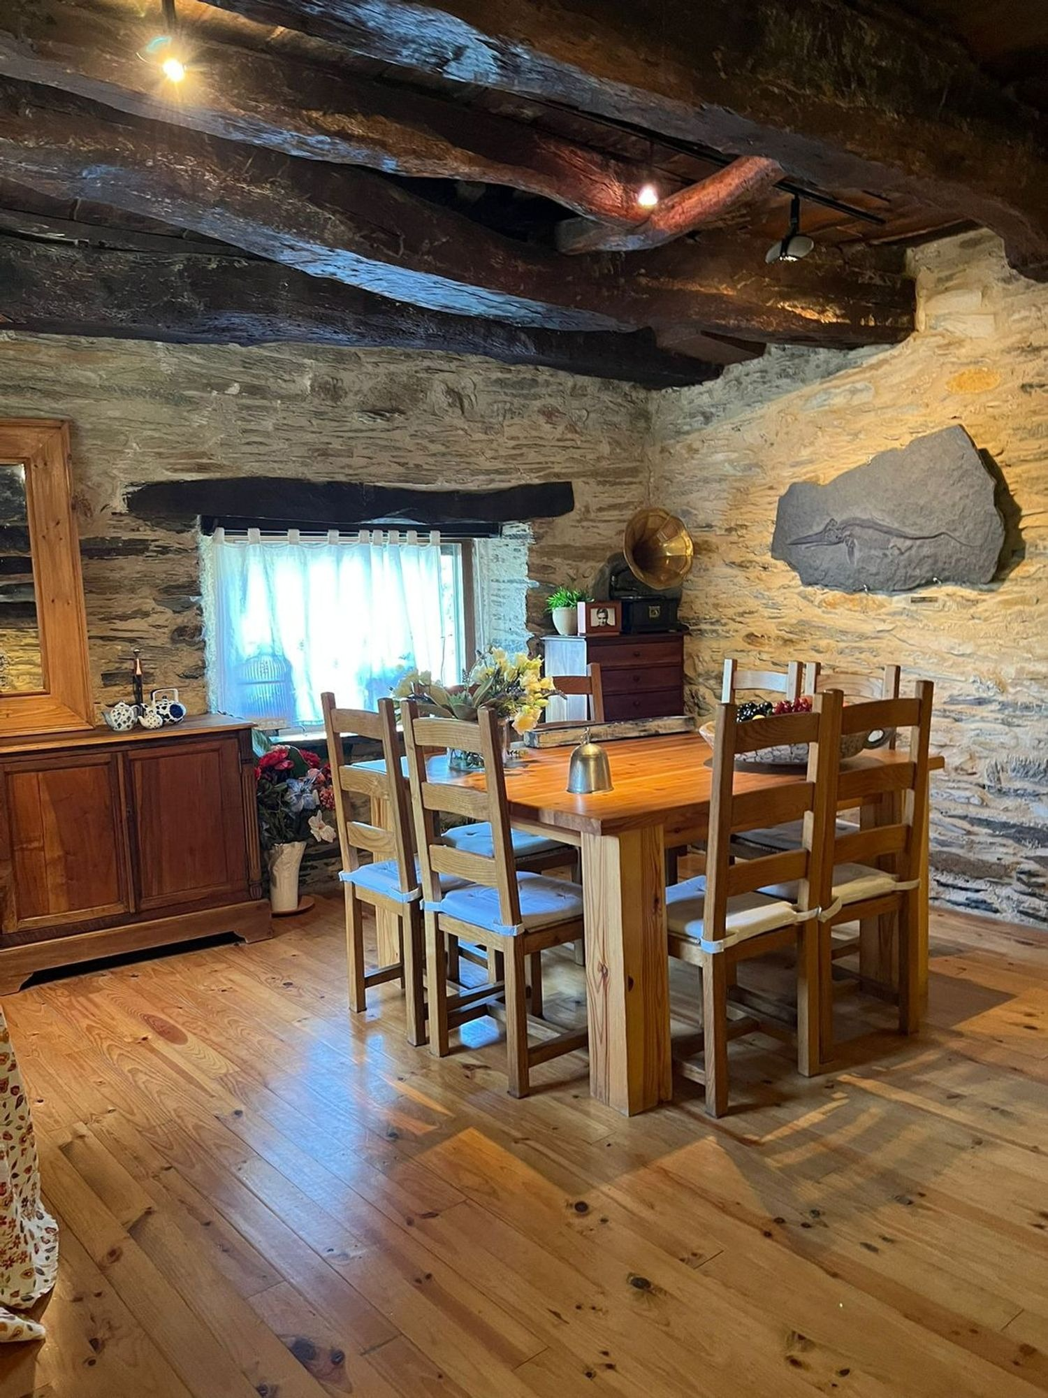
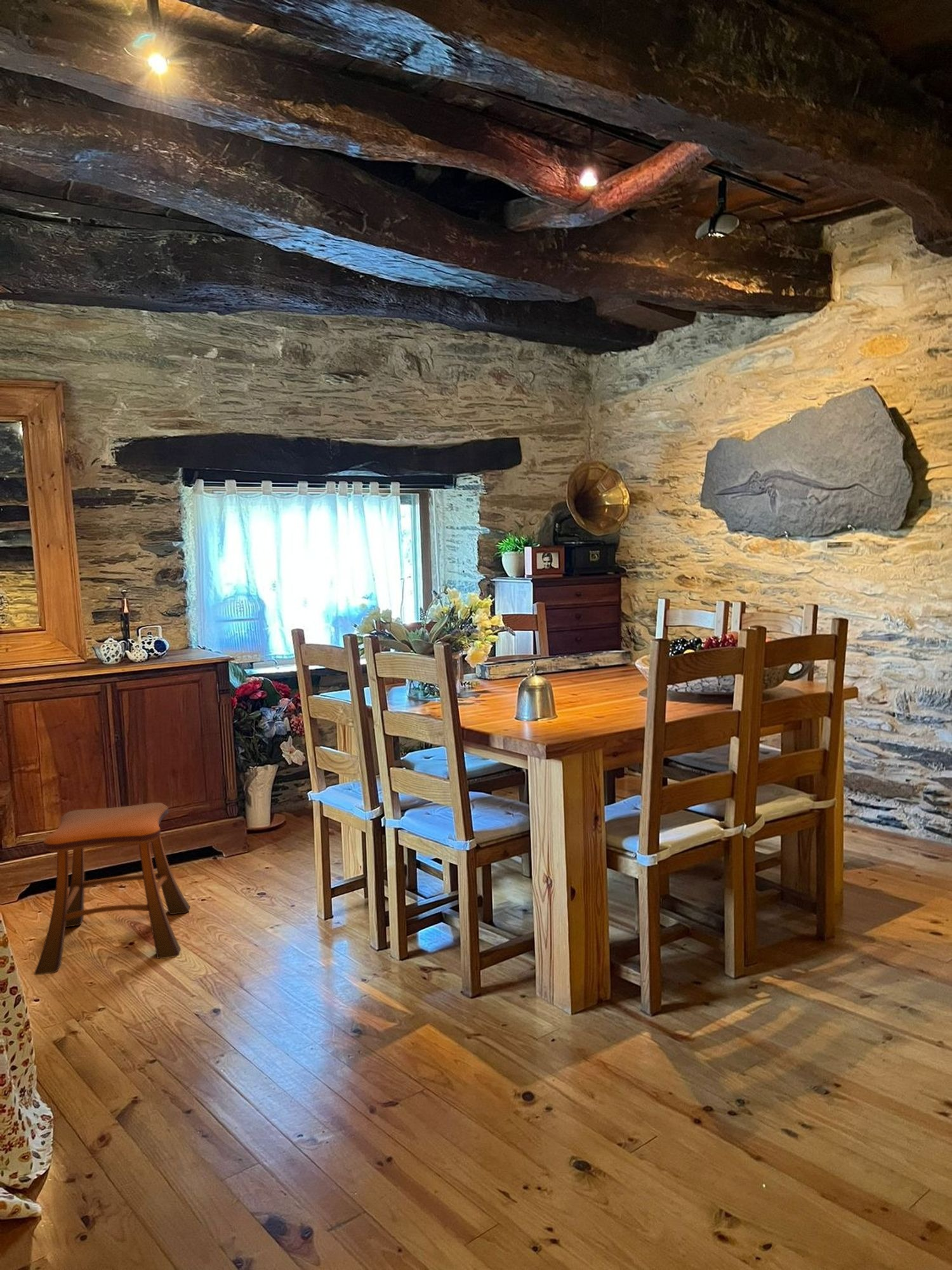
+ stool [34,802,190,976]
